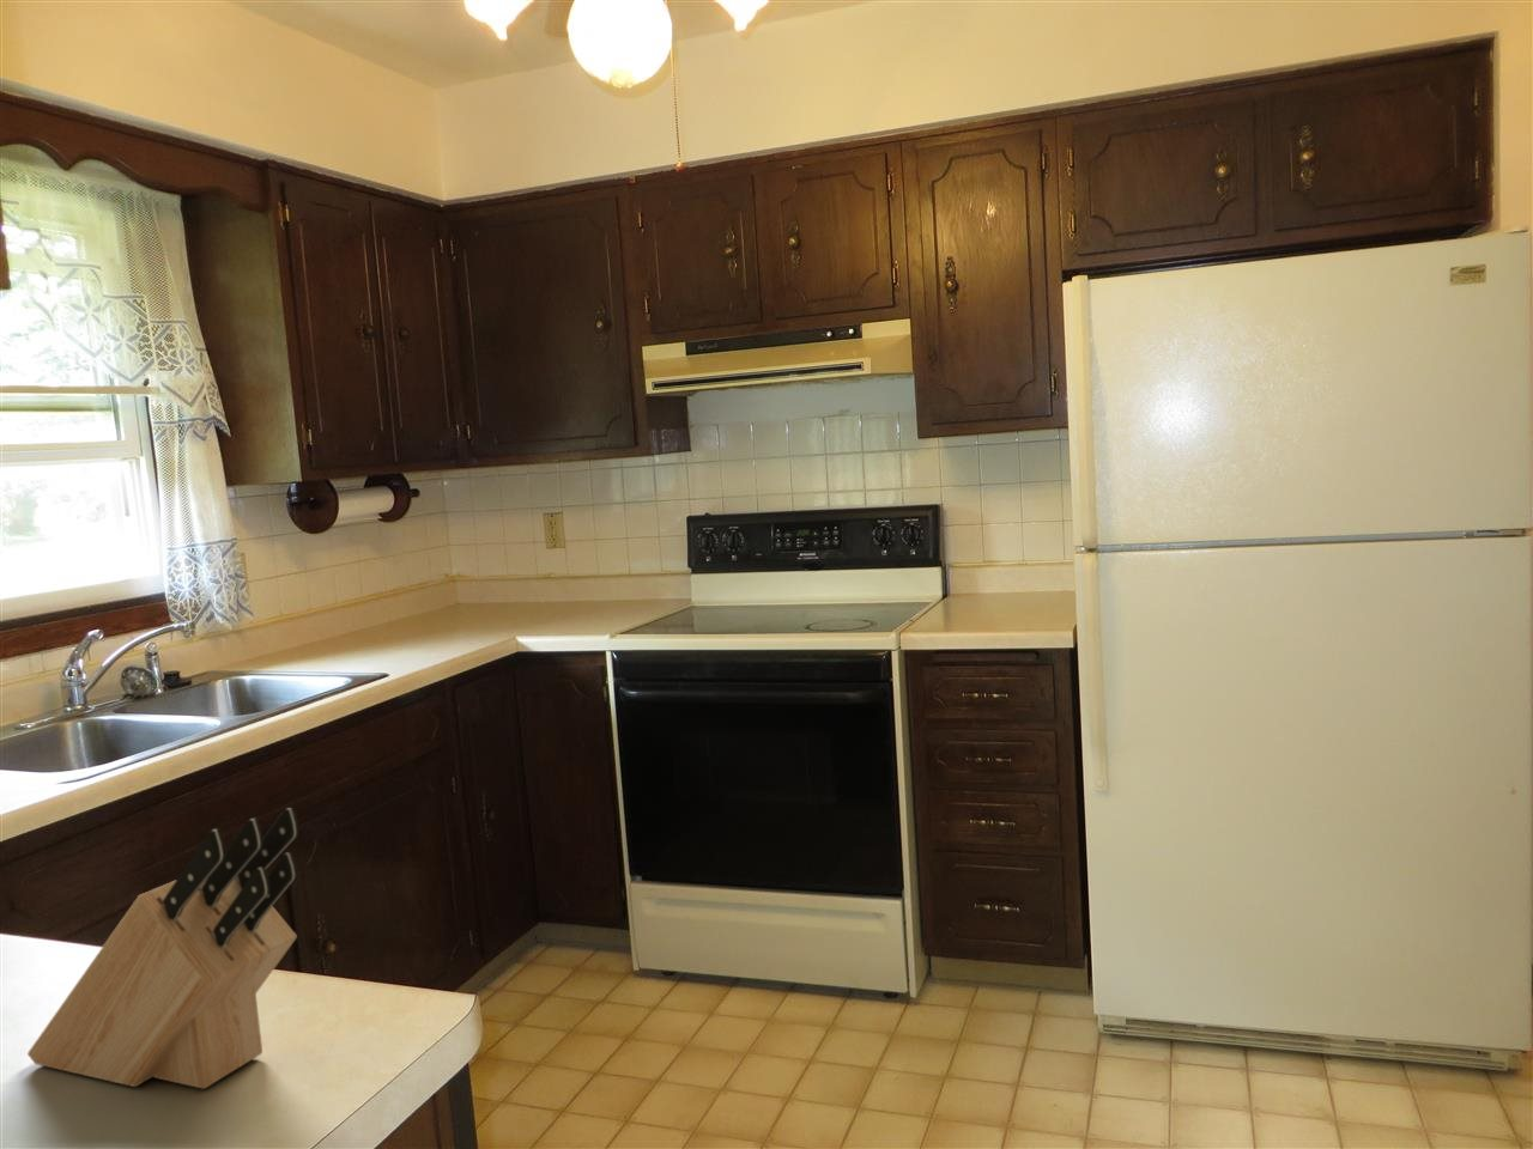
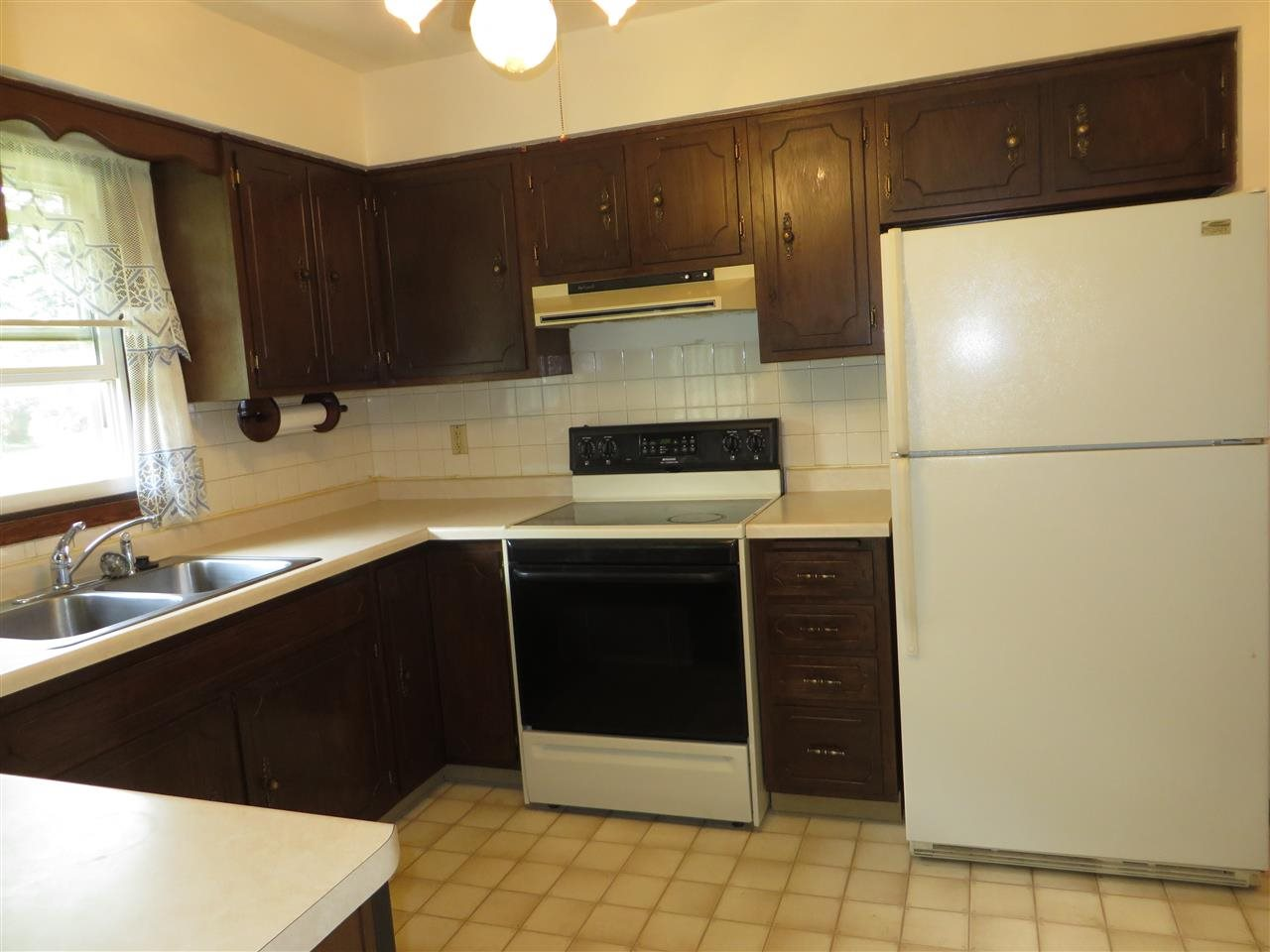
- knife block [27,806,299,1090]
